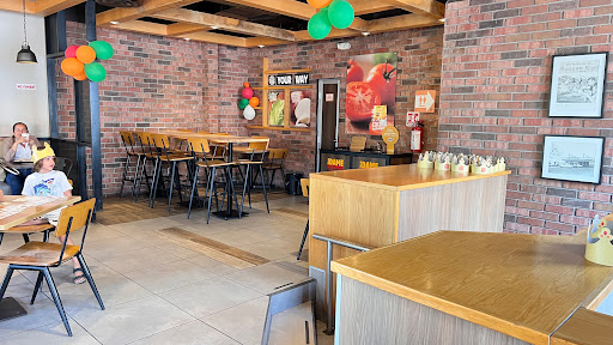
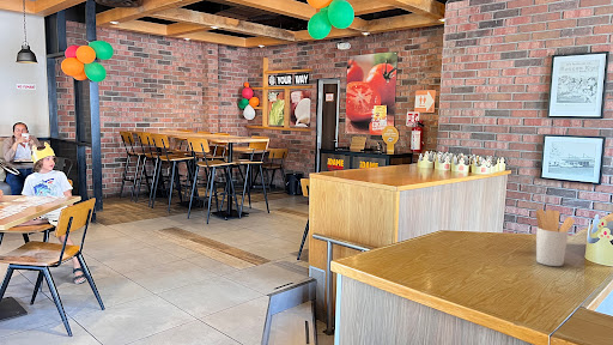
+ utensil holder [535,208,576,267]
